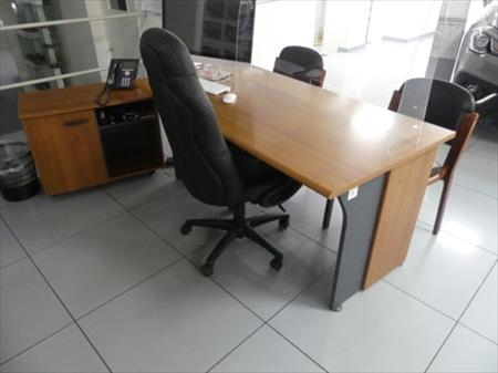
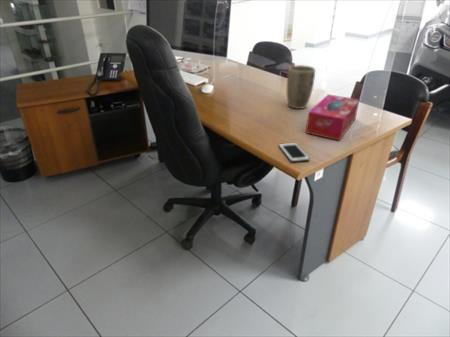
+ plant pot [286,64,316,110]
+ cell phone [278,142,311,163]
+ tissue box [305,93,360,142]
